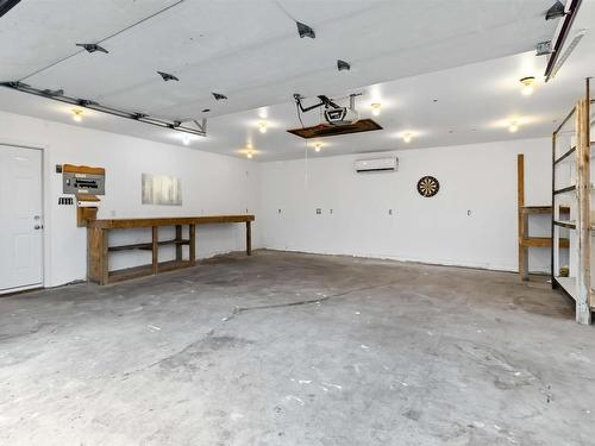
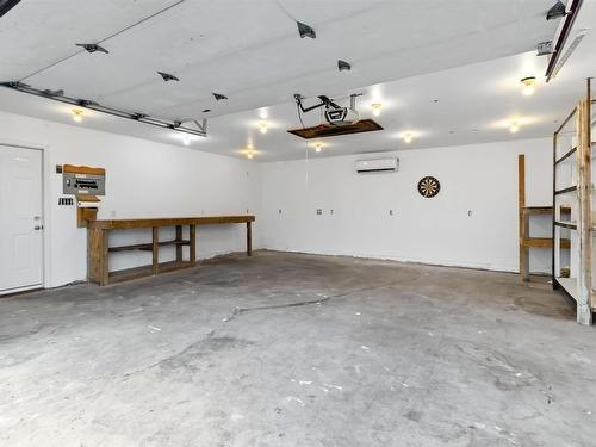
- wall art [140,172,183,207]
